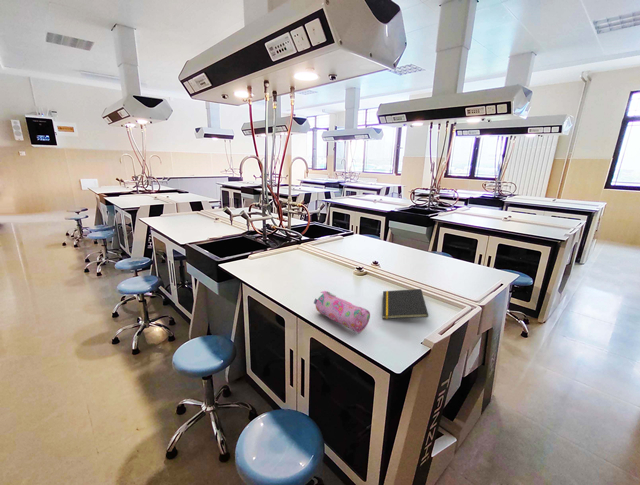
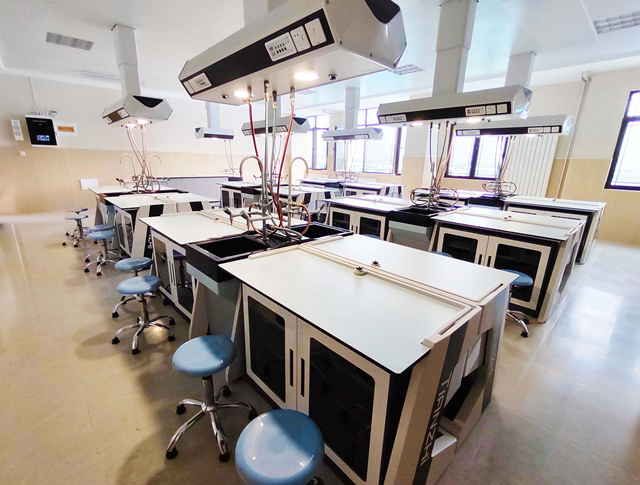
- pencil case [313,290,371,334]
- notepad [381,288,429,320]
